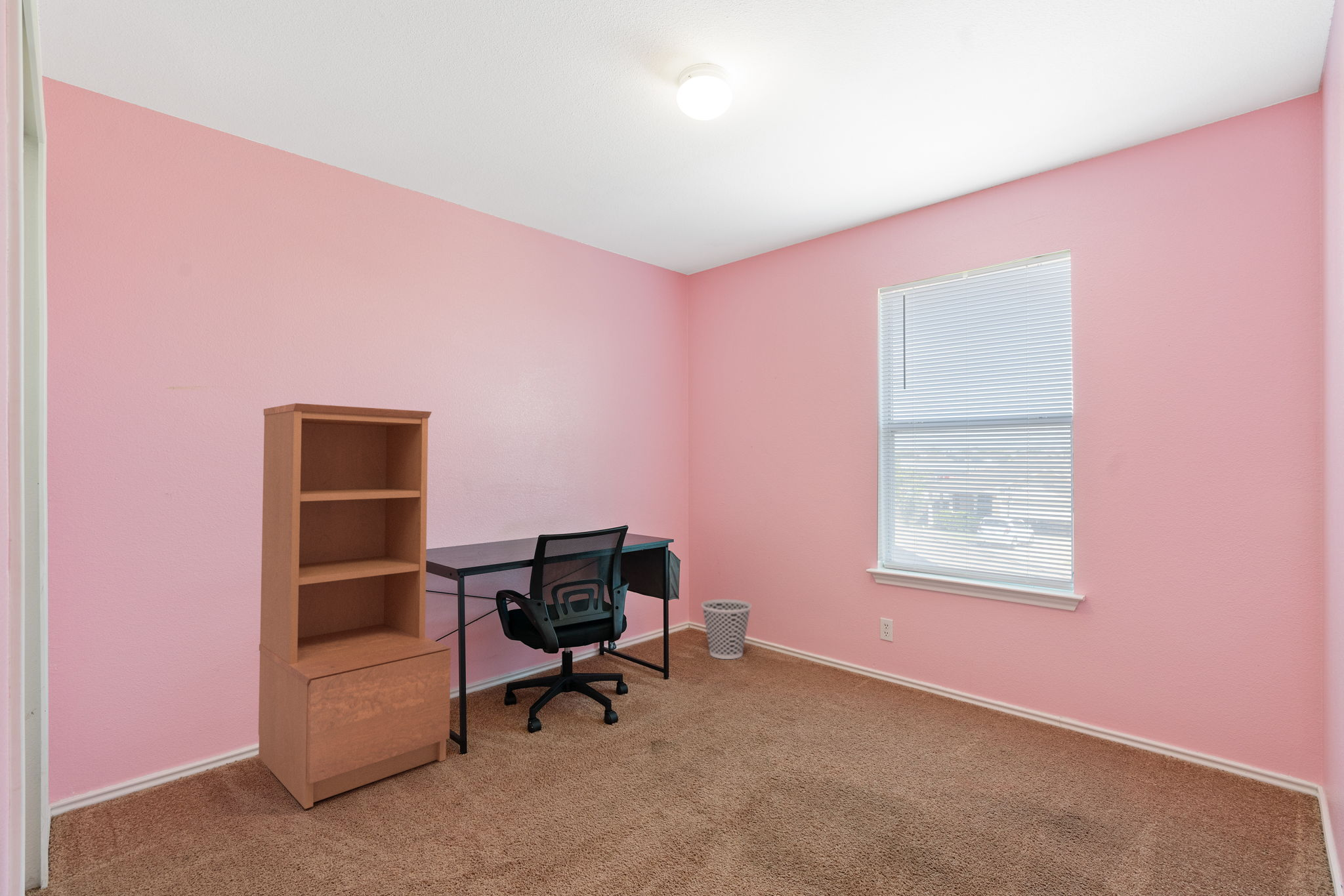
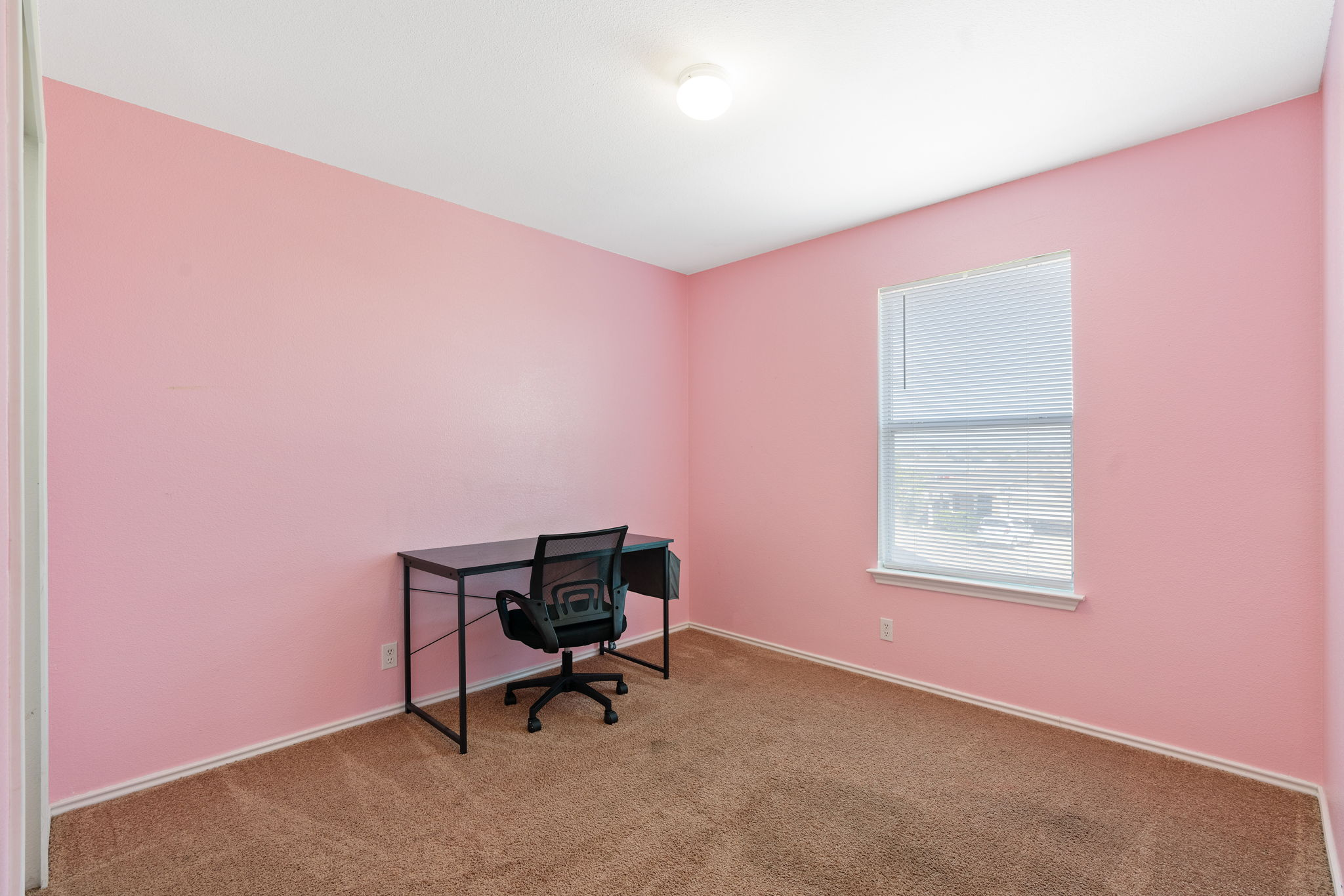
- bookshelf [258,403,452,809]
- wastebasket [701,599,752,660]
